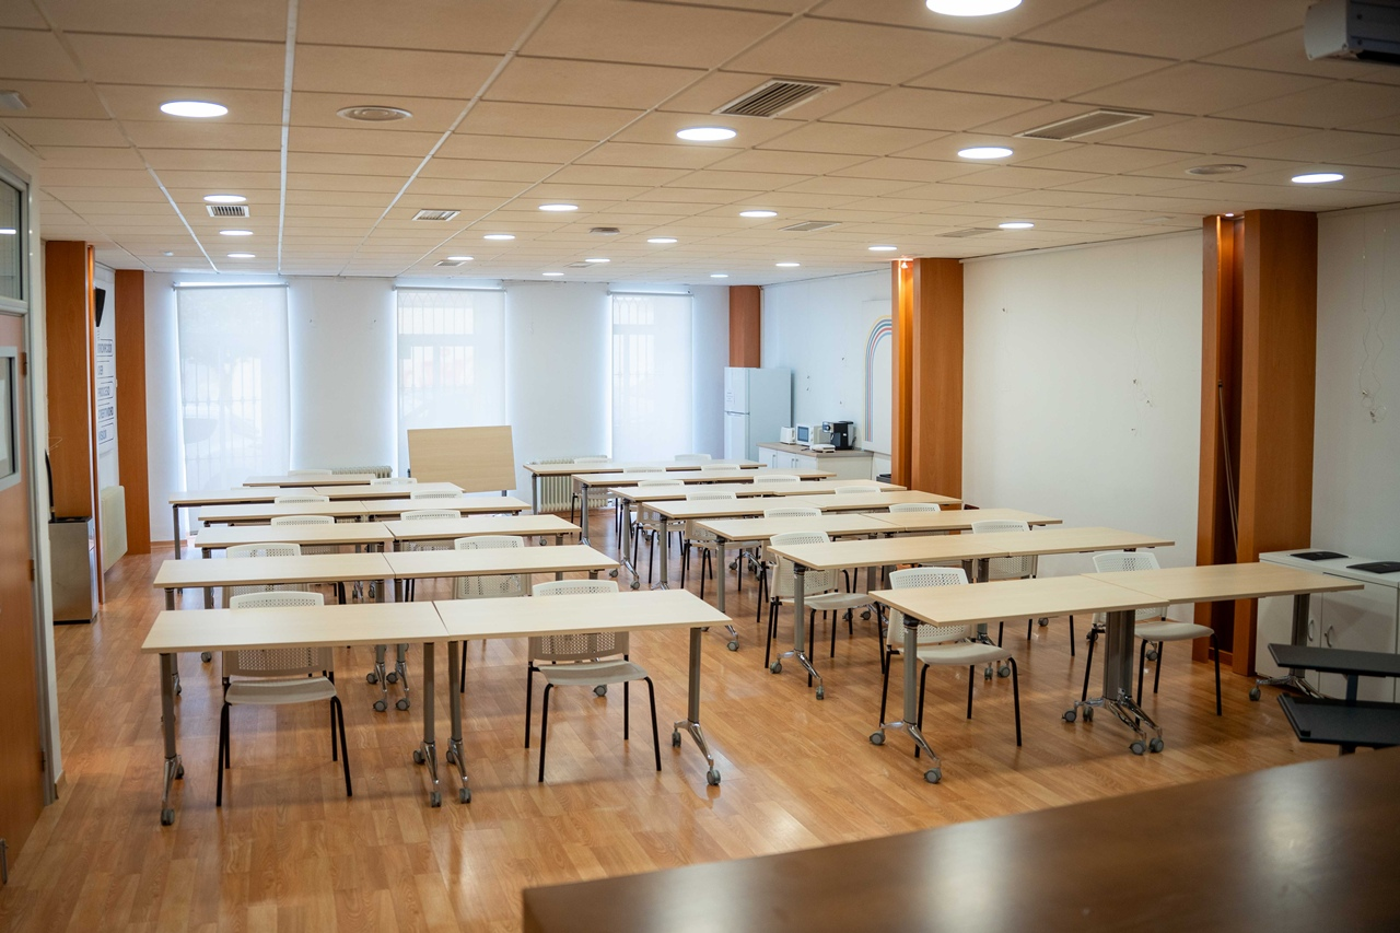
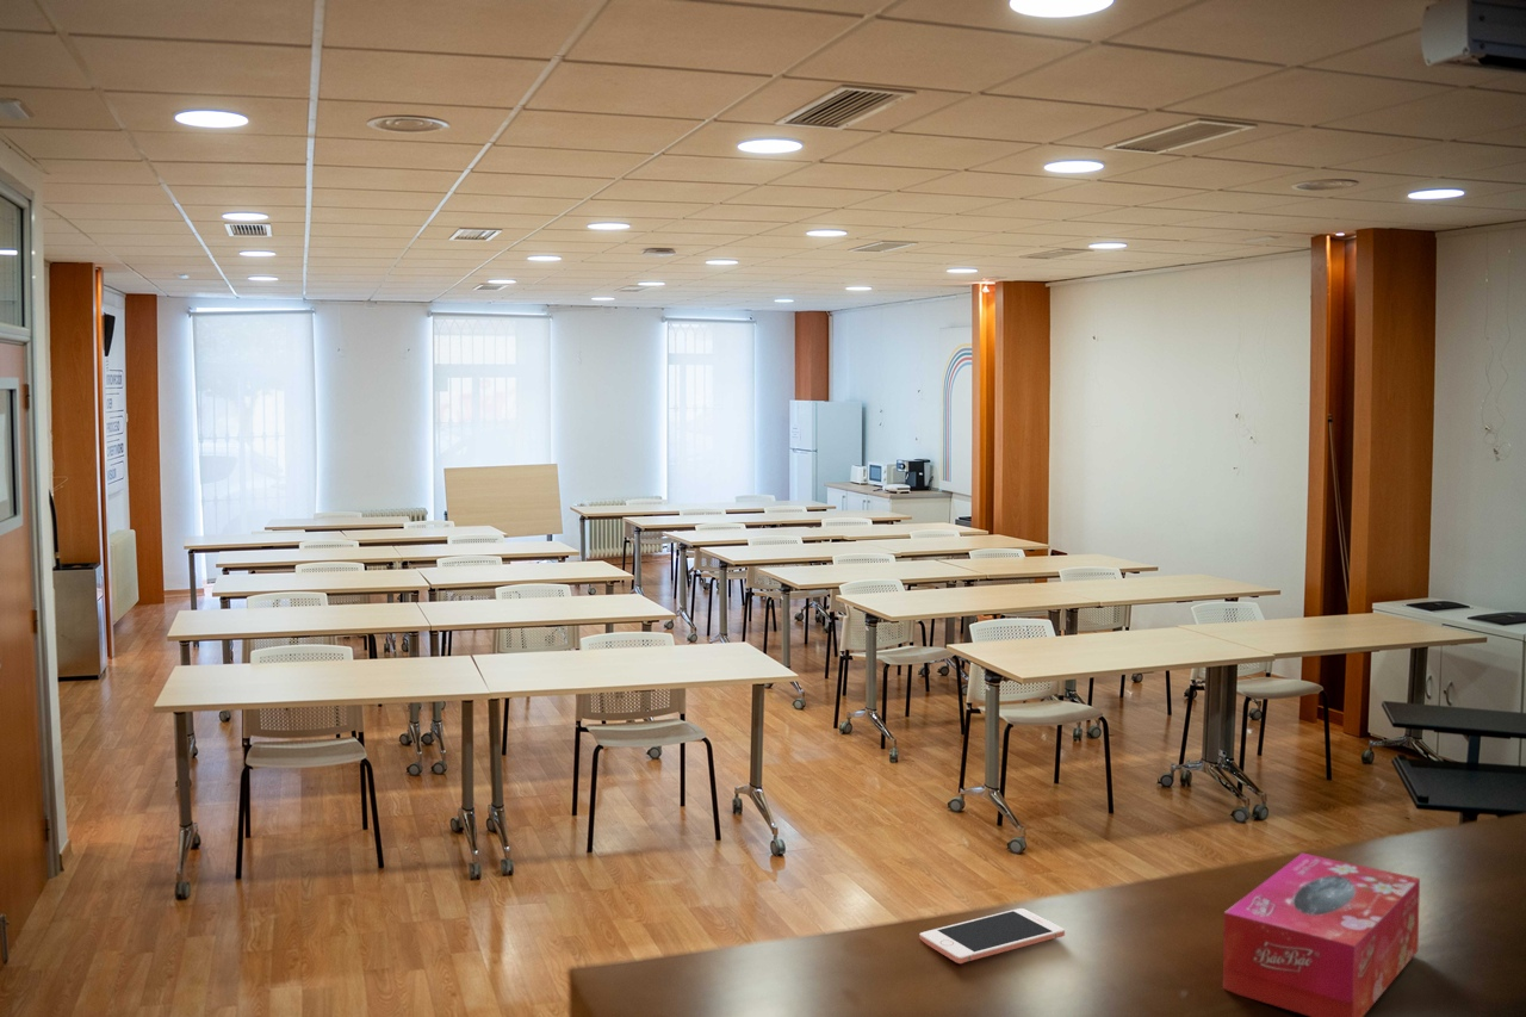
+ cell phone [919,907,1066,965]
+ tissue box [1222,852,1421,1017]
